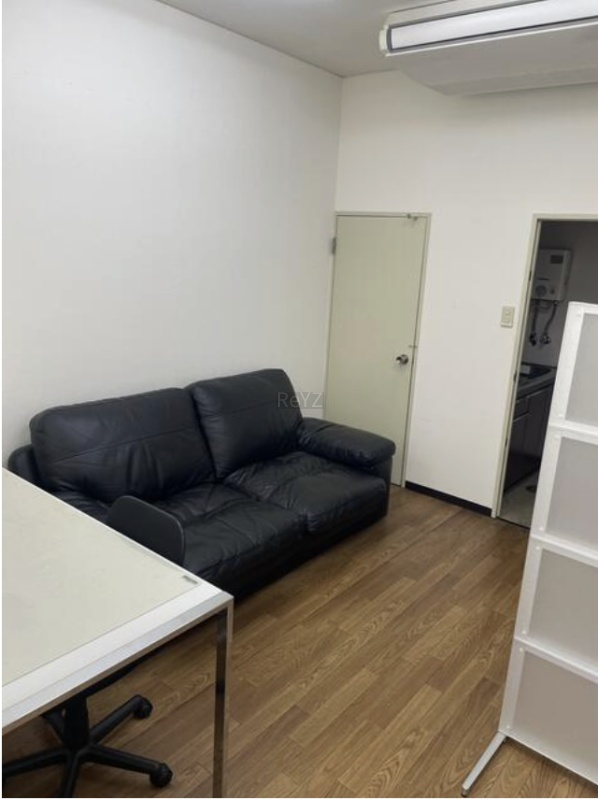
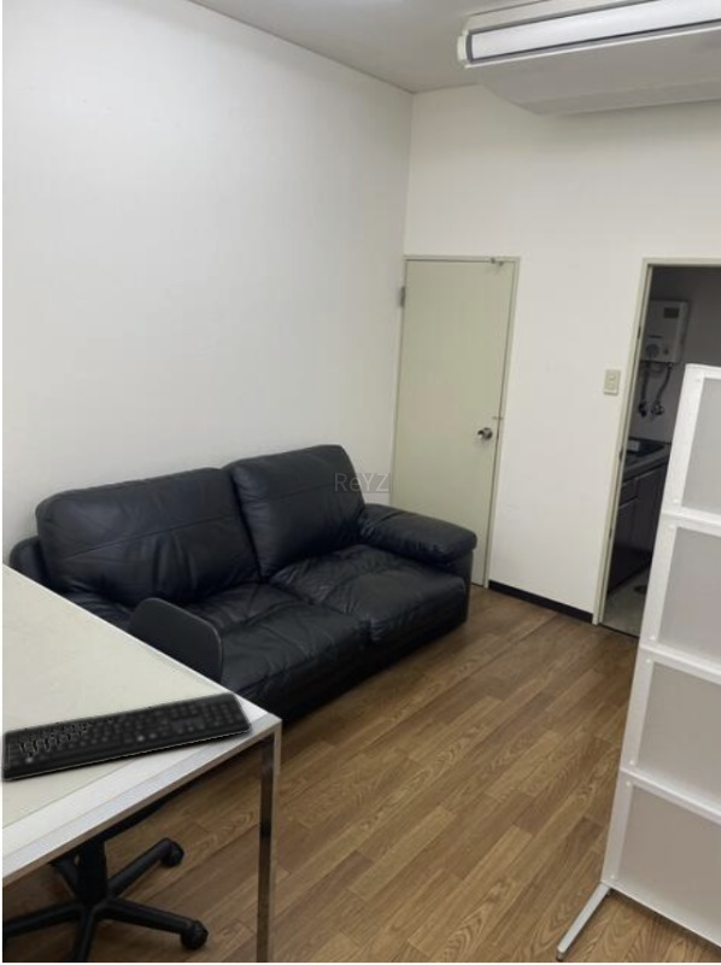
+ computer keyboard [0,690,253,783]
